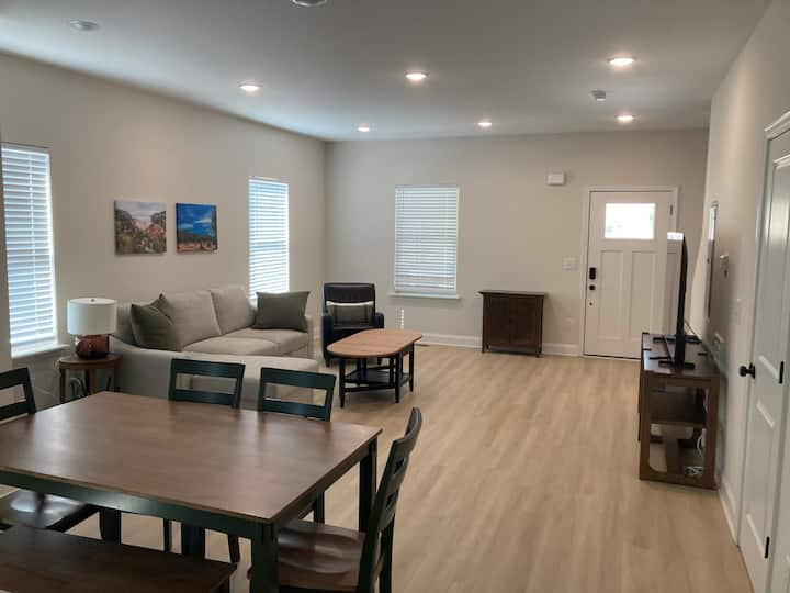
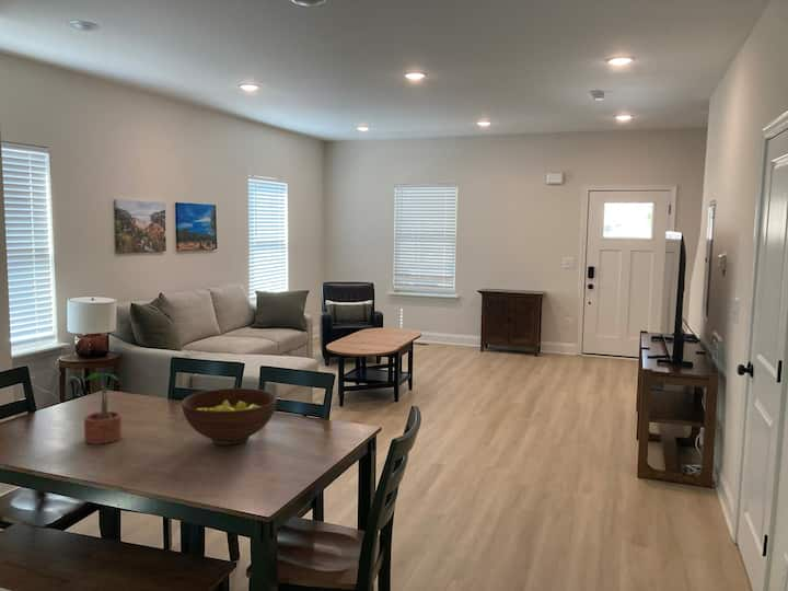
+ potted plant [82,372,123,444]
+ fruit bowl [181,387,278,447]
